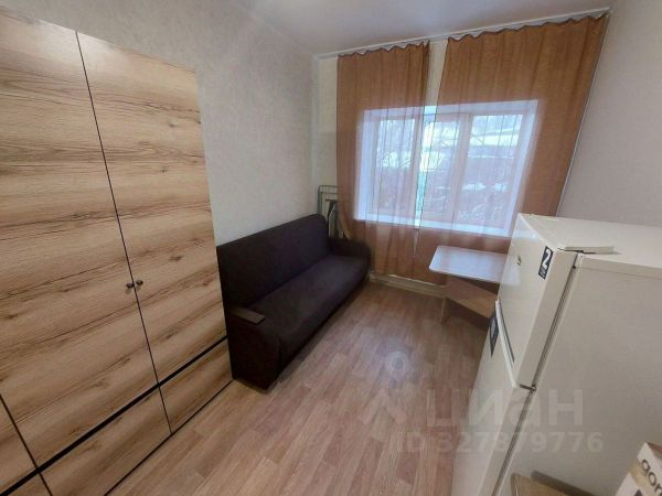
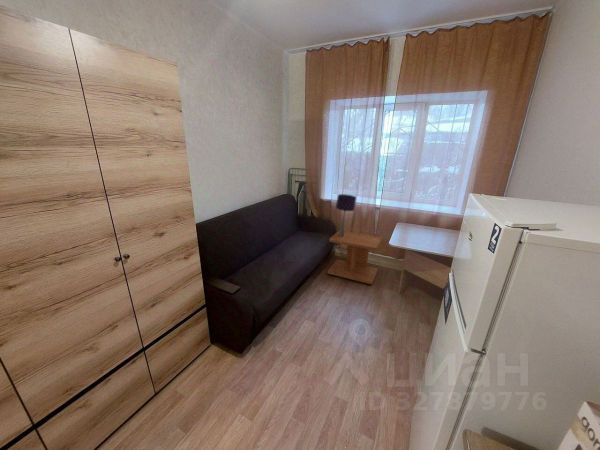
+ side table [326,230,383,285]
+ table lamp [335,193,357,237]
